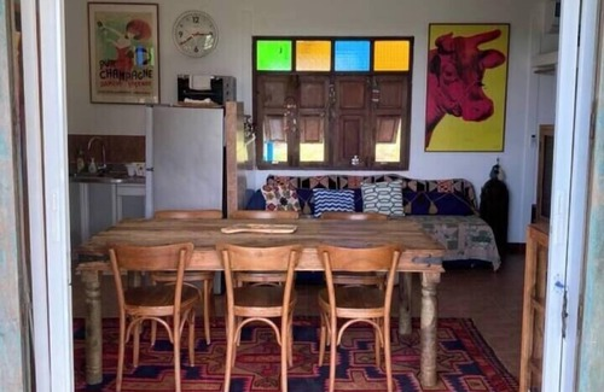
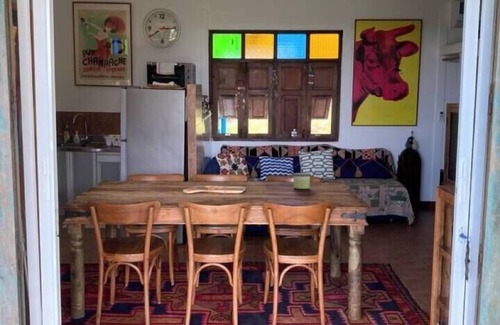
+ candle [292,172,312,190]
